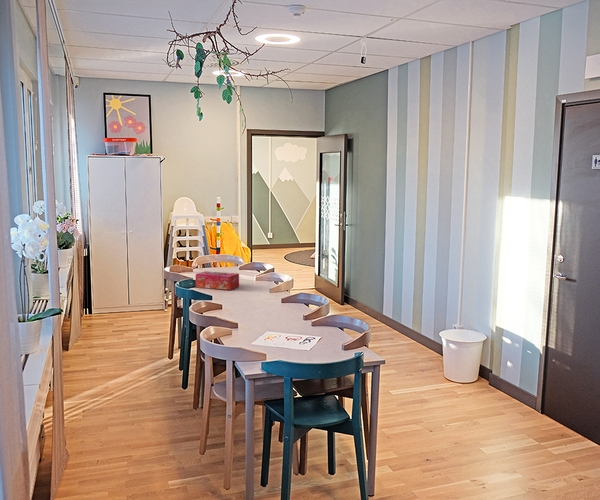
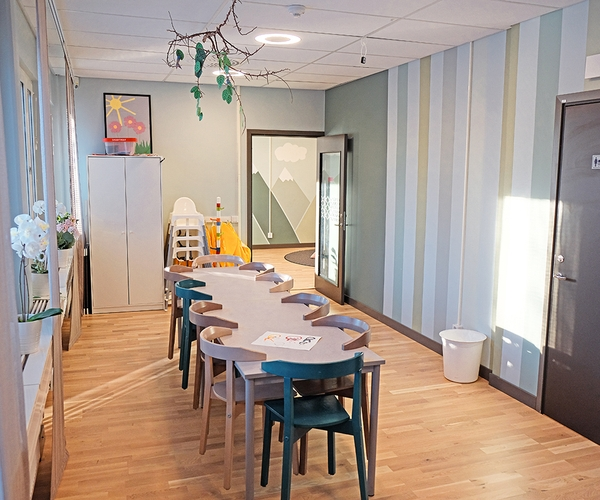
- tissue box [195,270,240,291]
